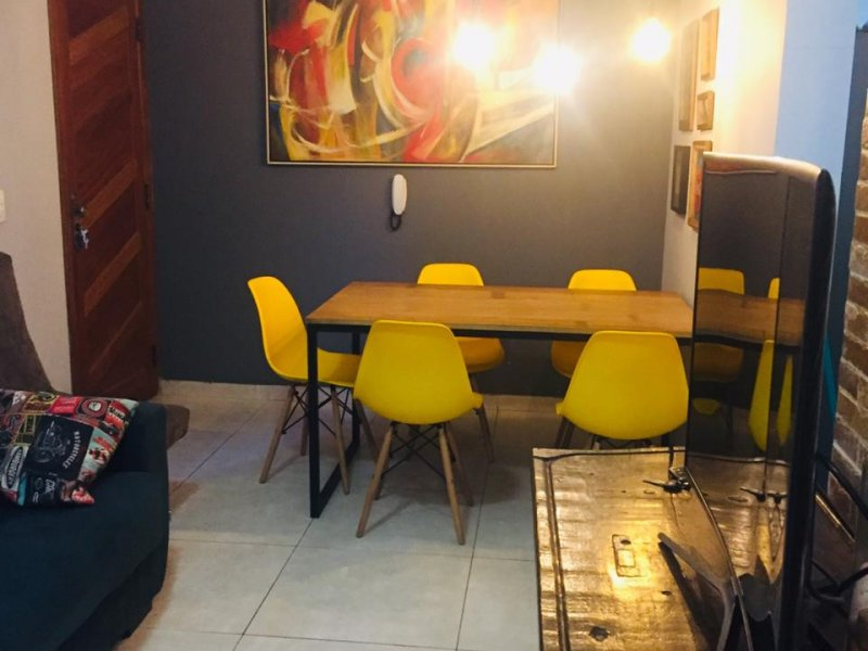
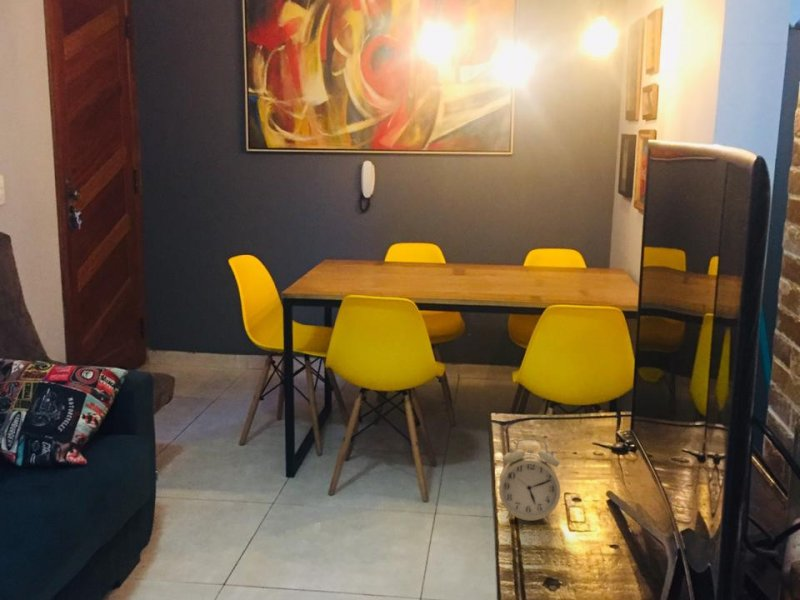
+ alarm clock [498,437,562,522]
